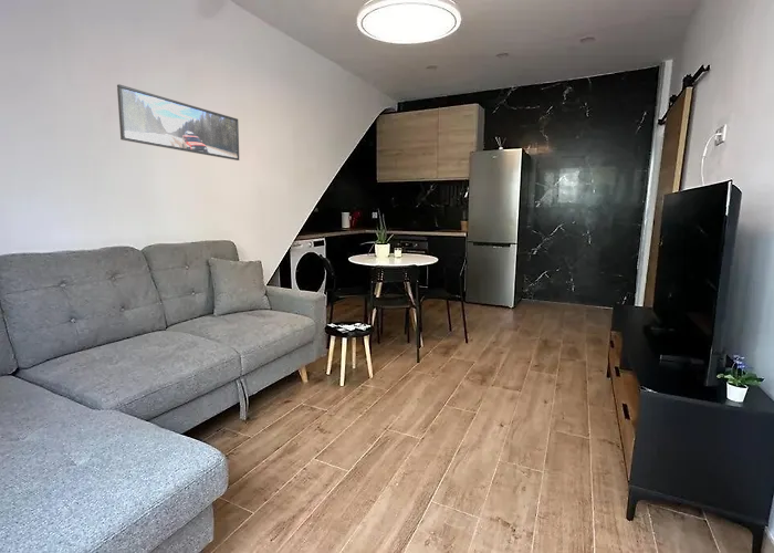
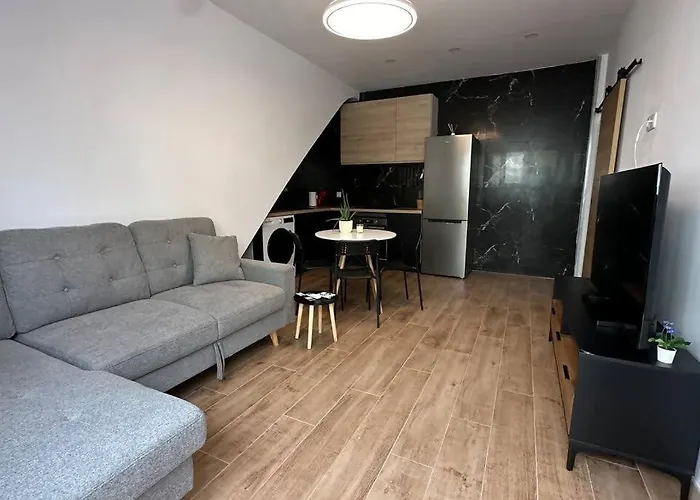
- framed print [116,83,240,161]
